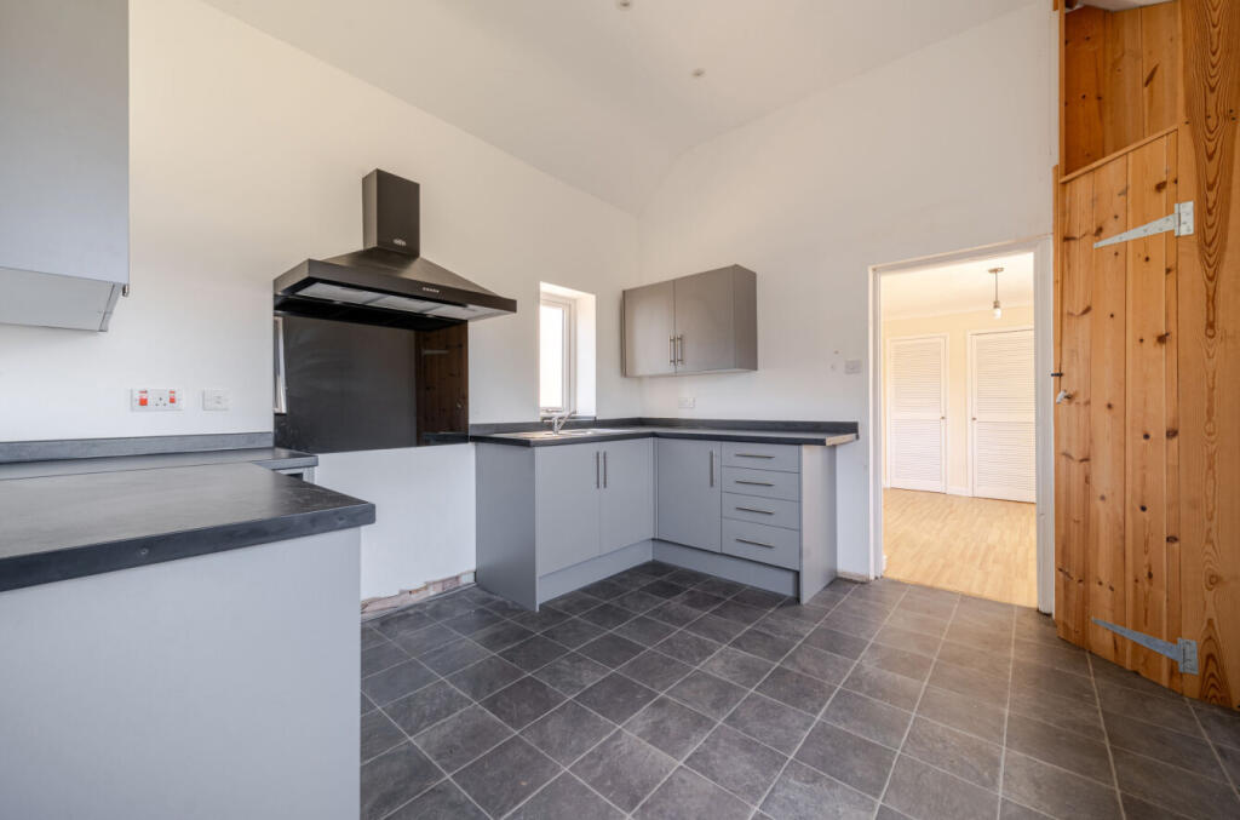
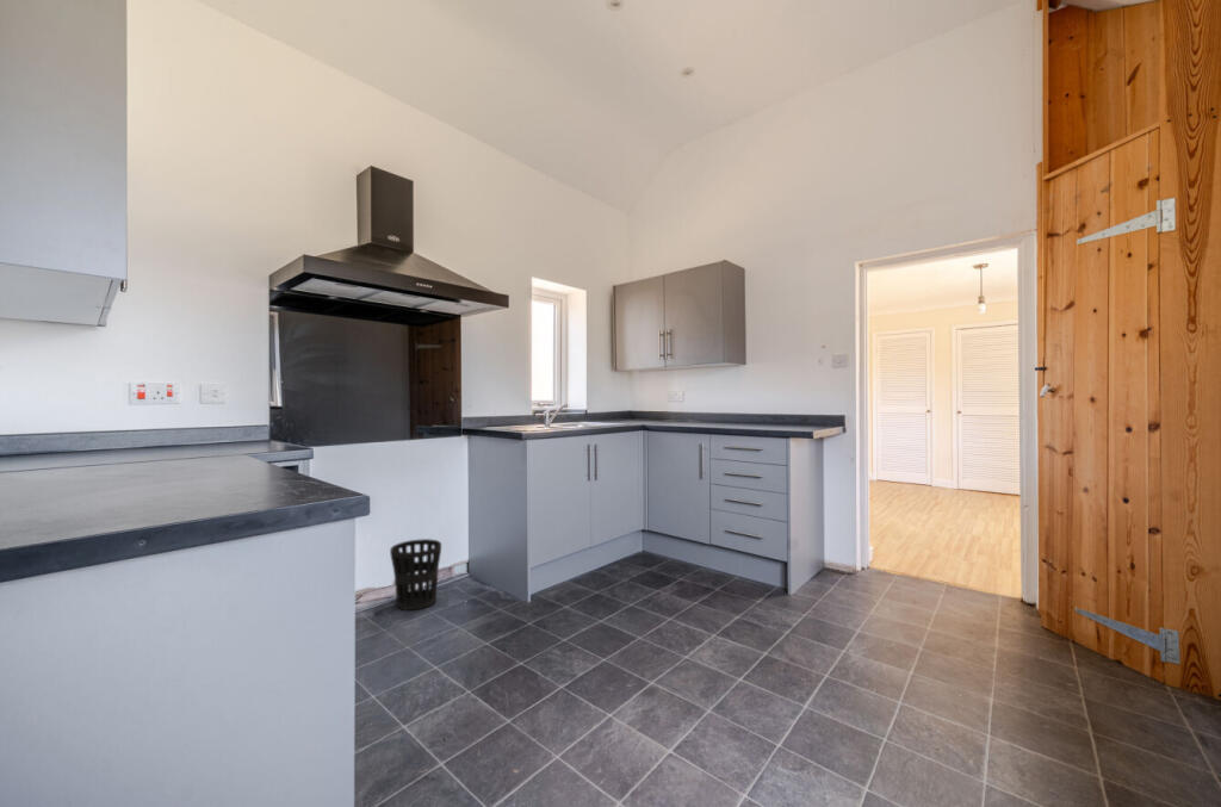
+ wastebasket [389,538,442,612]
